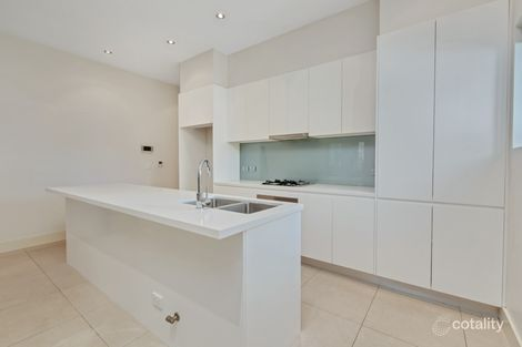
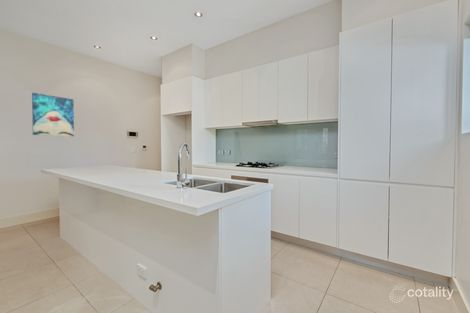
+ wall art [31,92,75,138]
